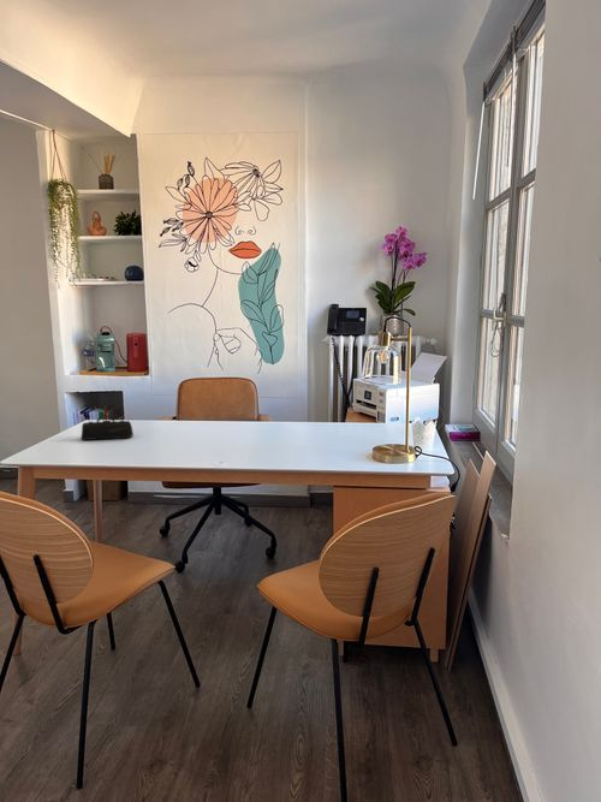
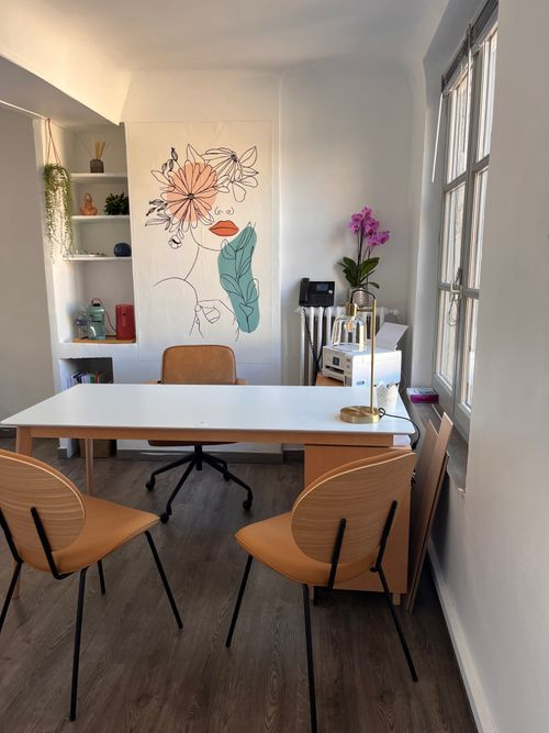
- pencil case [79,414,135,441]
